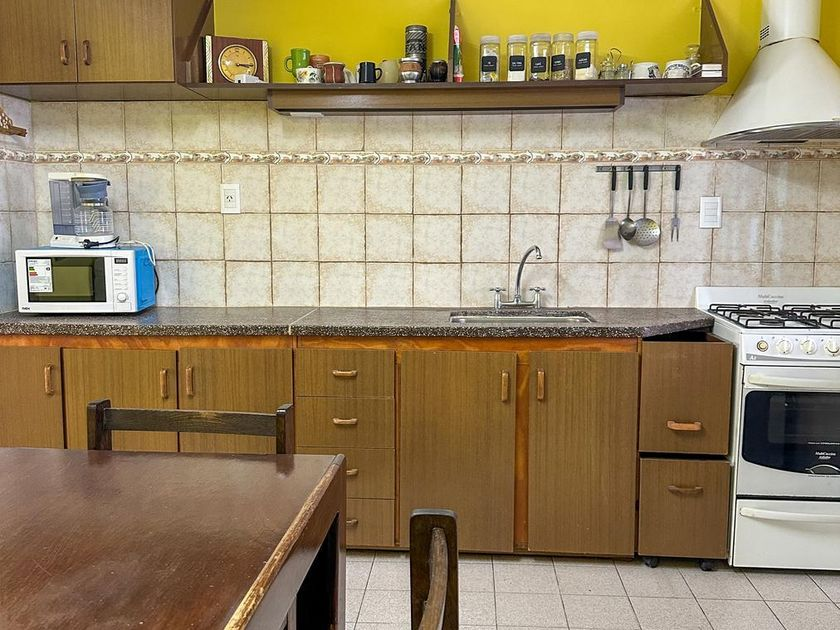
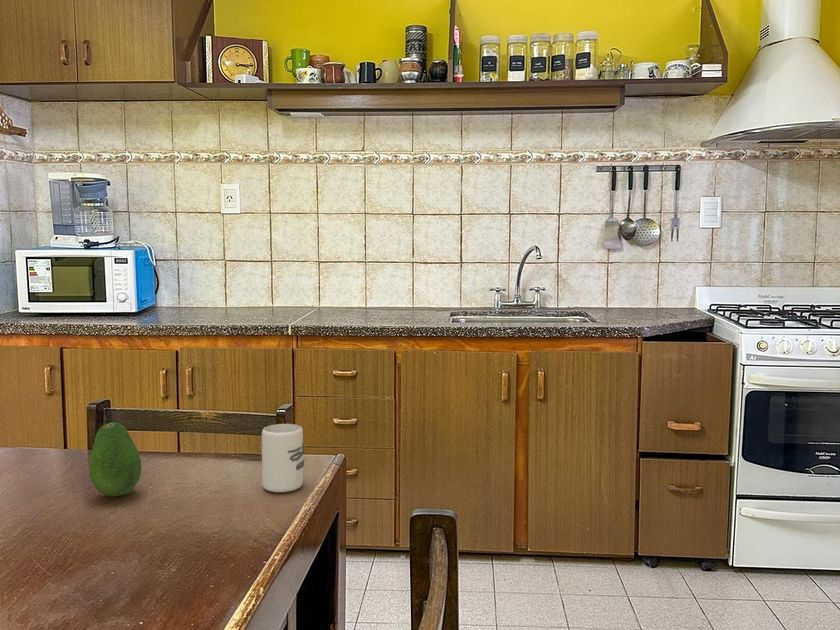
+ cup [261,423,305,493]
+ fruit [88,422,142,497]
